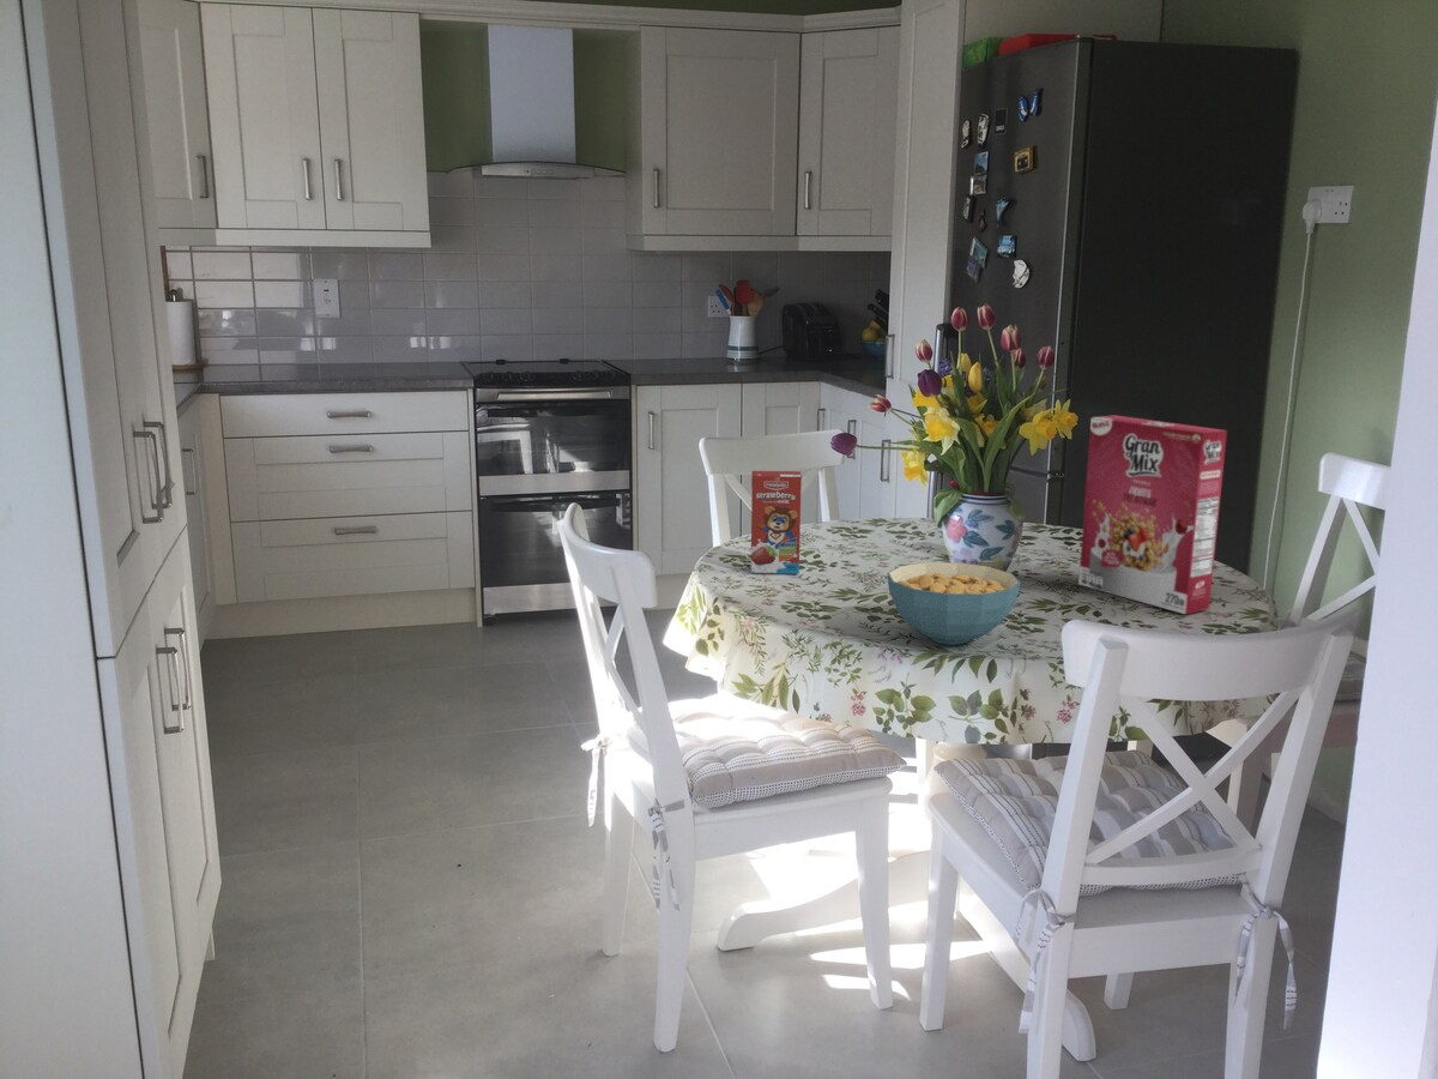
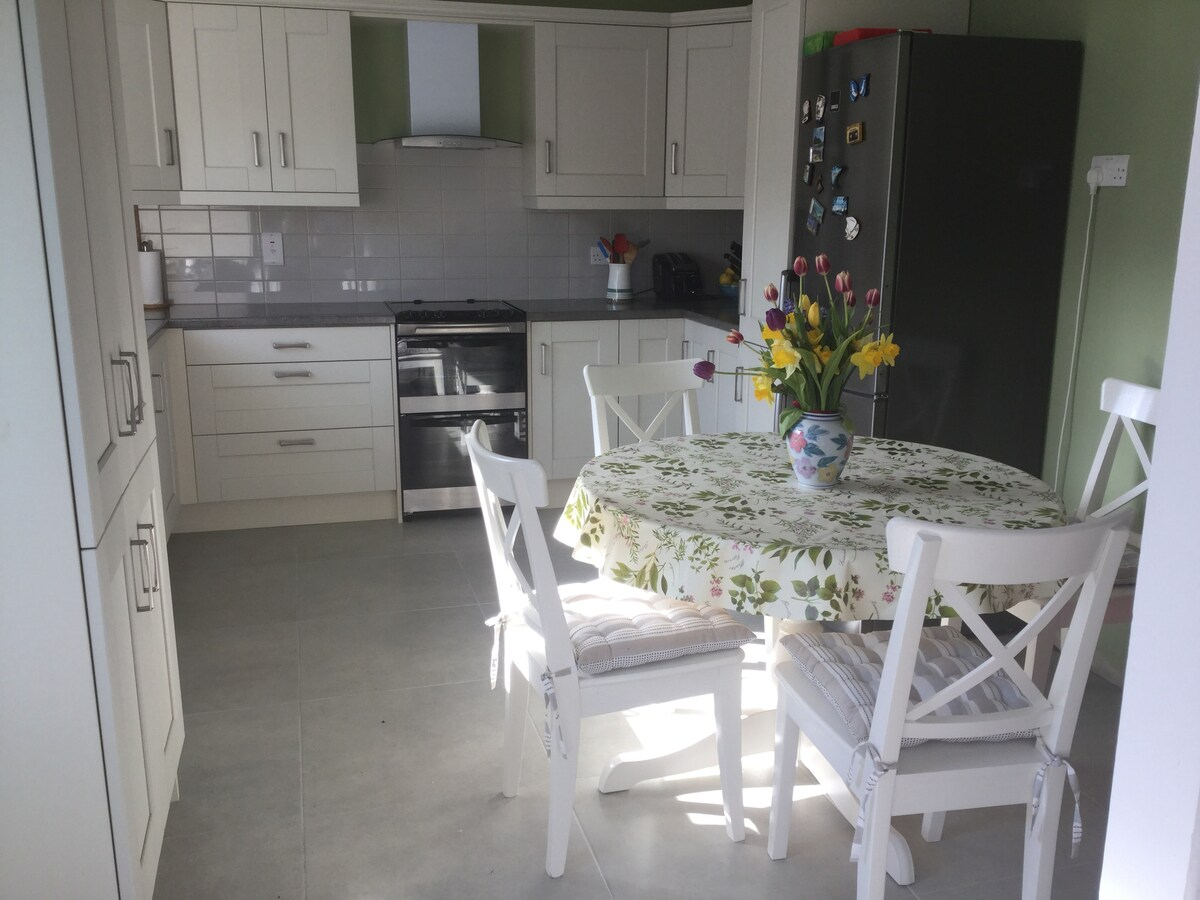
- cereal box [1077,415,1228,615]
- cereal bowl [887,561,1021,645]
- milk carton [750,470,803,575]
